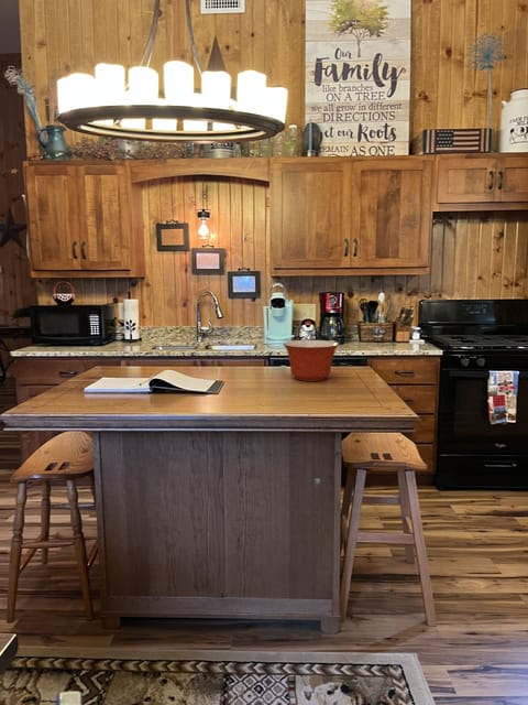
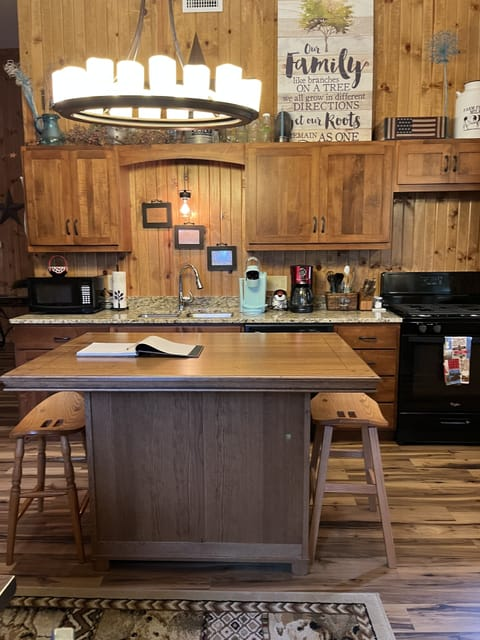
- mixing bowl [282,339,340,382]
